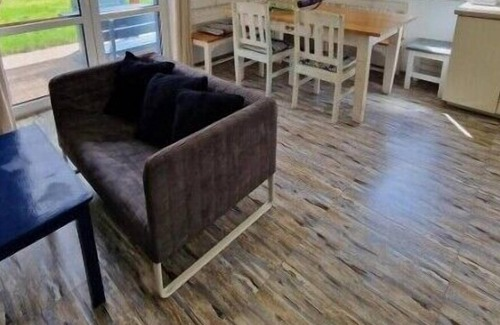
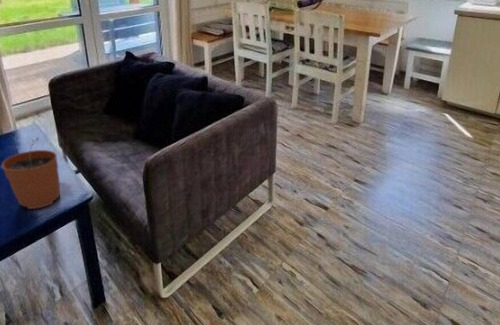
+ plant pot [1,137,61,210]
